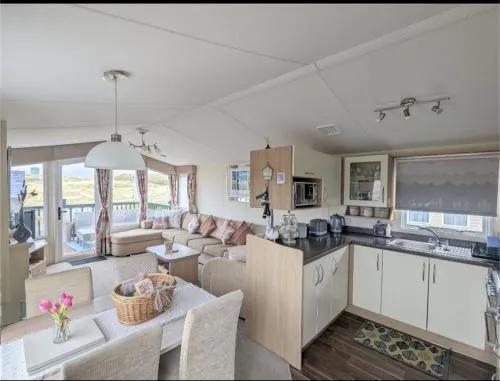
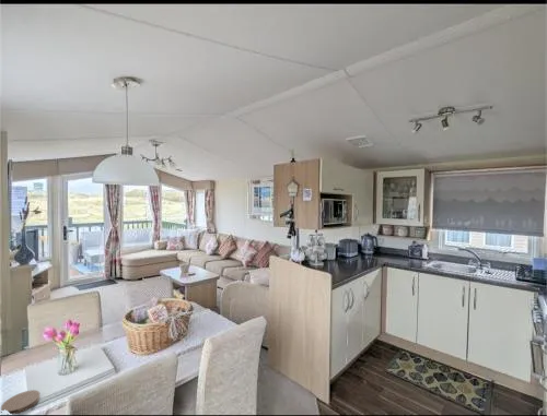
+ coaster [0,389,42,416]
